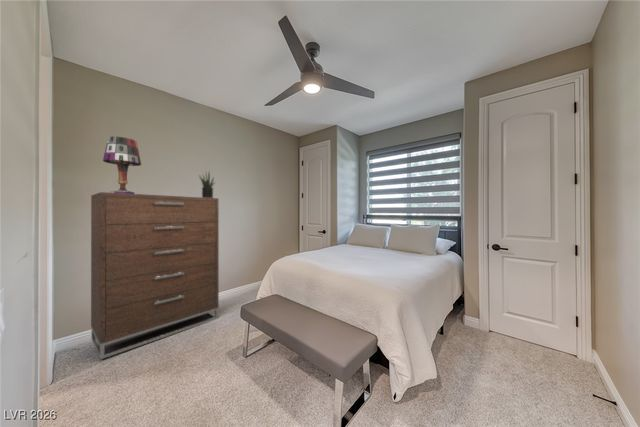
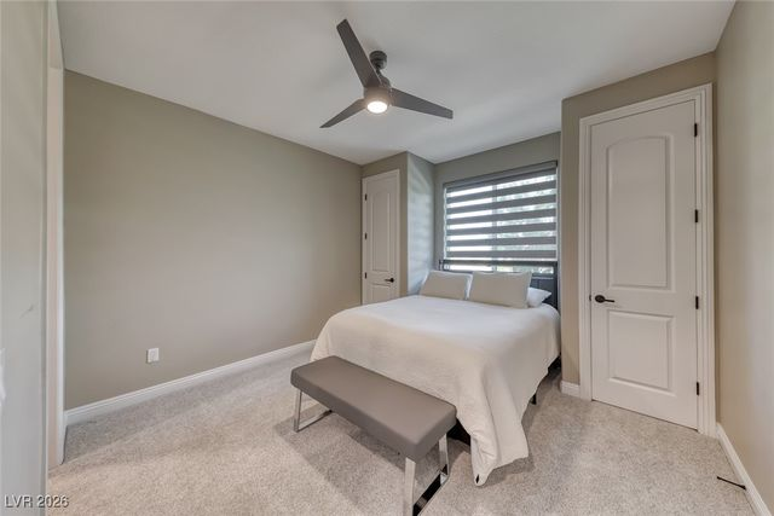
- dresser [90,191,220,360]
- potted plant [198,170,216,198]
- table lamp [102,135,142,194]
